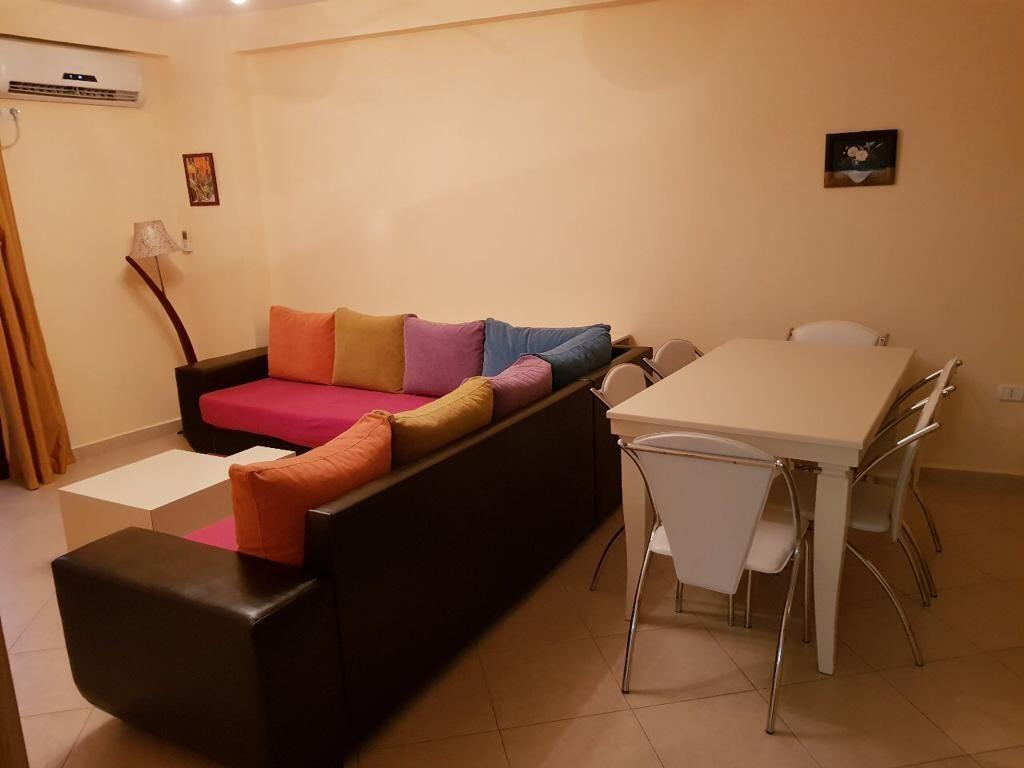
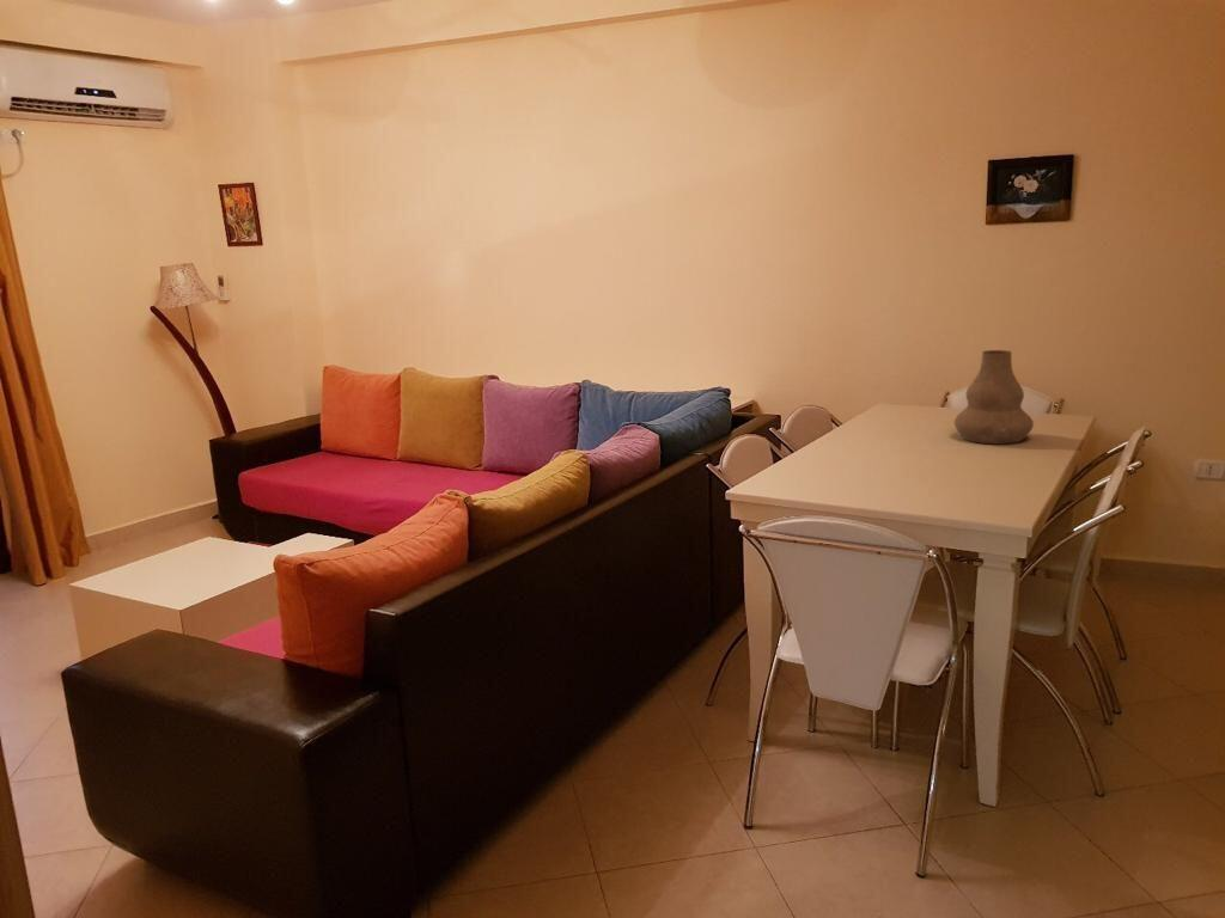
+ vase [953,349,1035,446]
